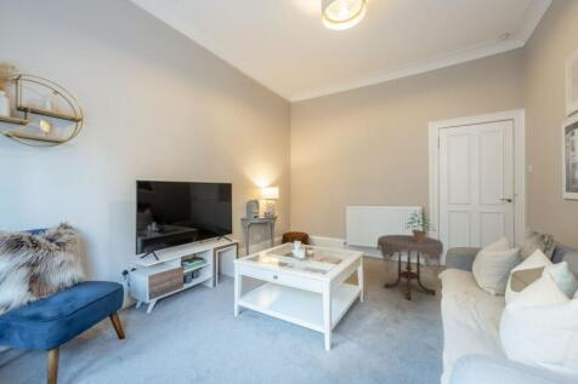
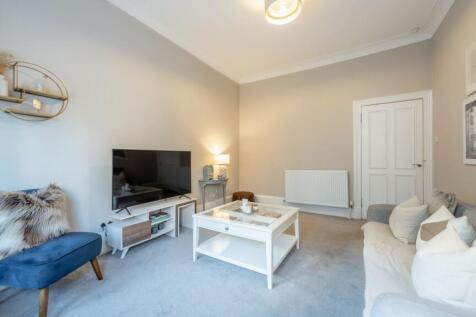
- side table [375,234,444,302]
- potted plant [403,210,437,242]
